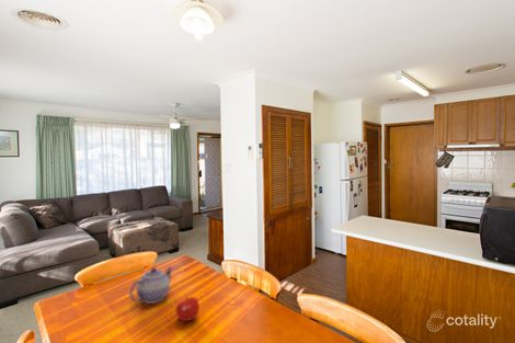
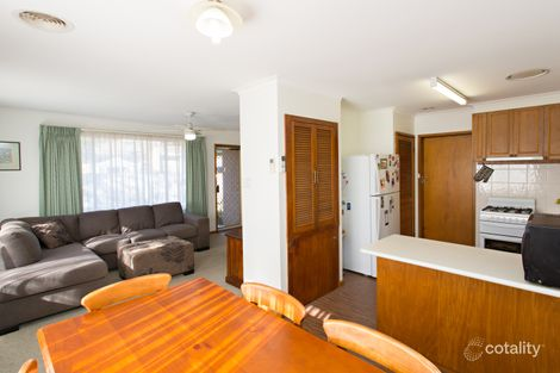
- fruit [174,296,201,322]
- teapot [128,265,174,305]
